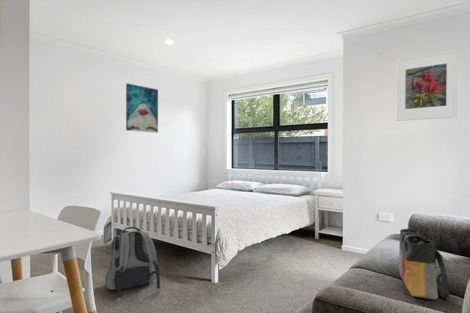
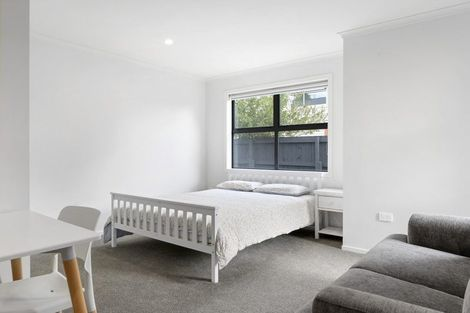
- wall art [125,82,159,134]
- backpack [105,226,161,302]
- tote bag [398,228,450,301]
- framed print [395,49,458,122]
